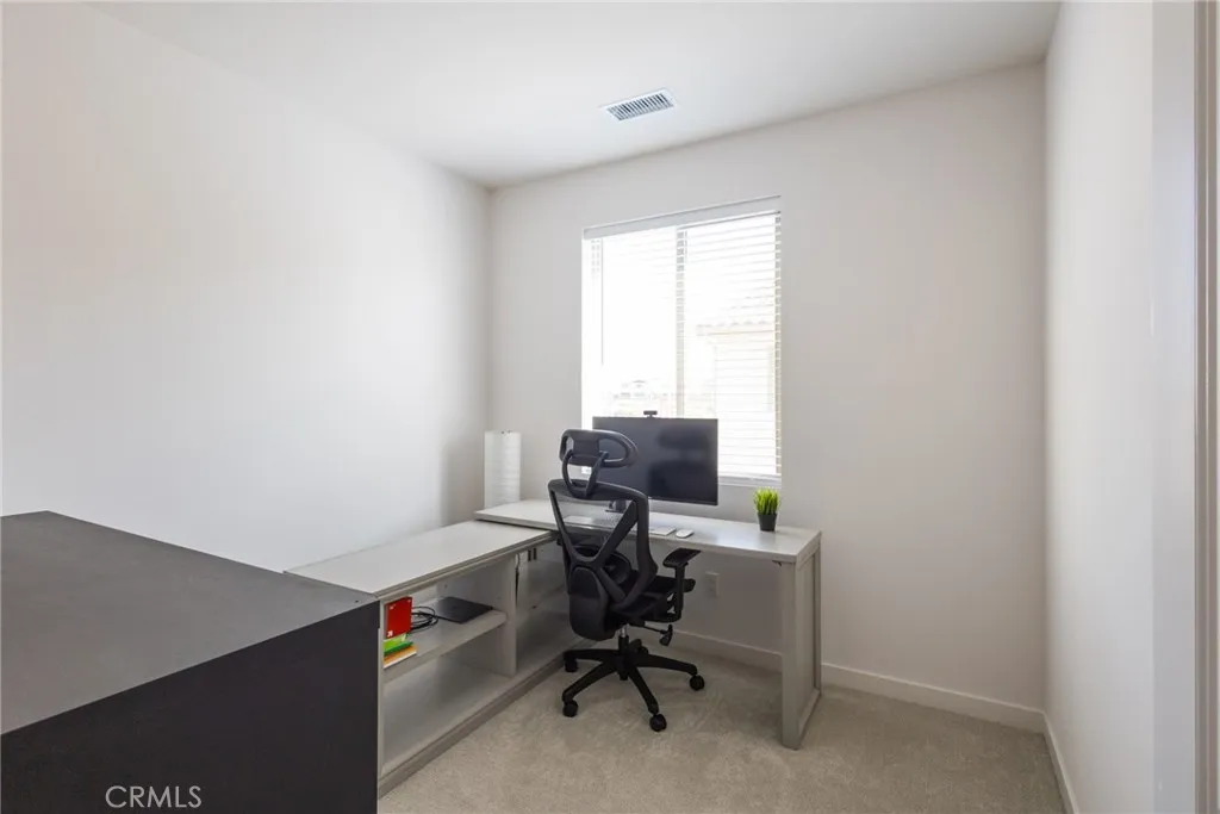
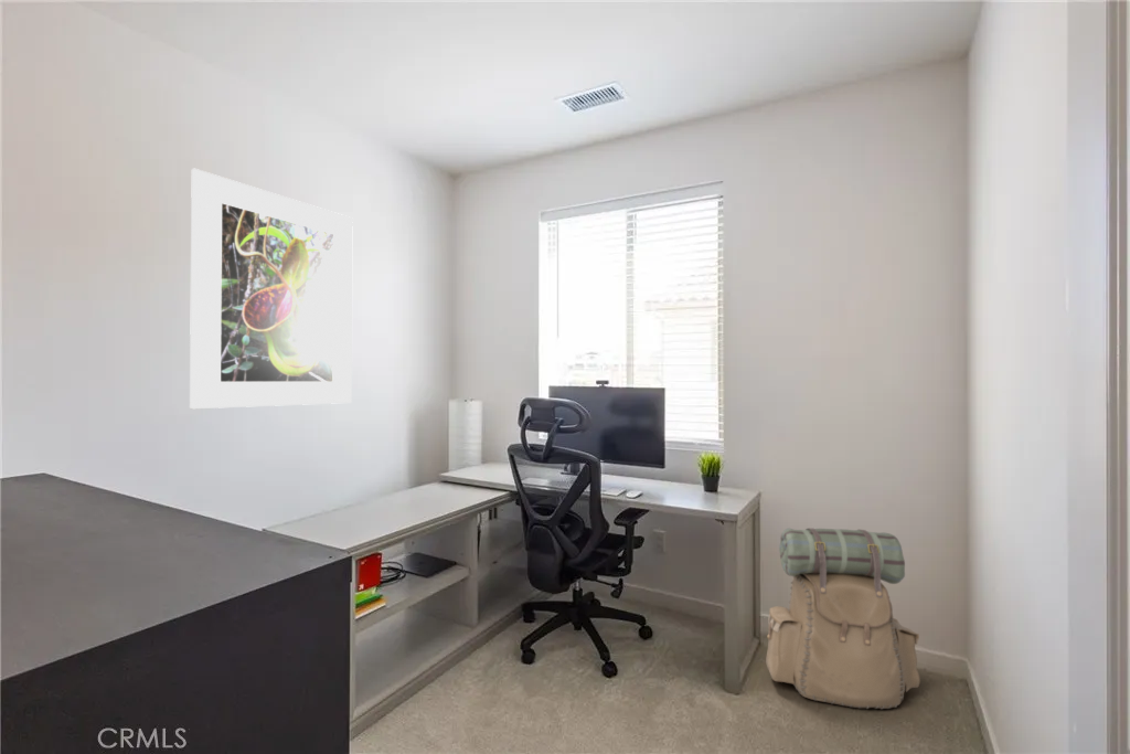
+ backpack [765,528,921,710]
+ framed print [189,168,354,410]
